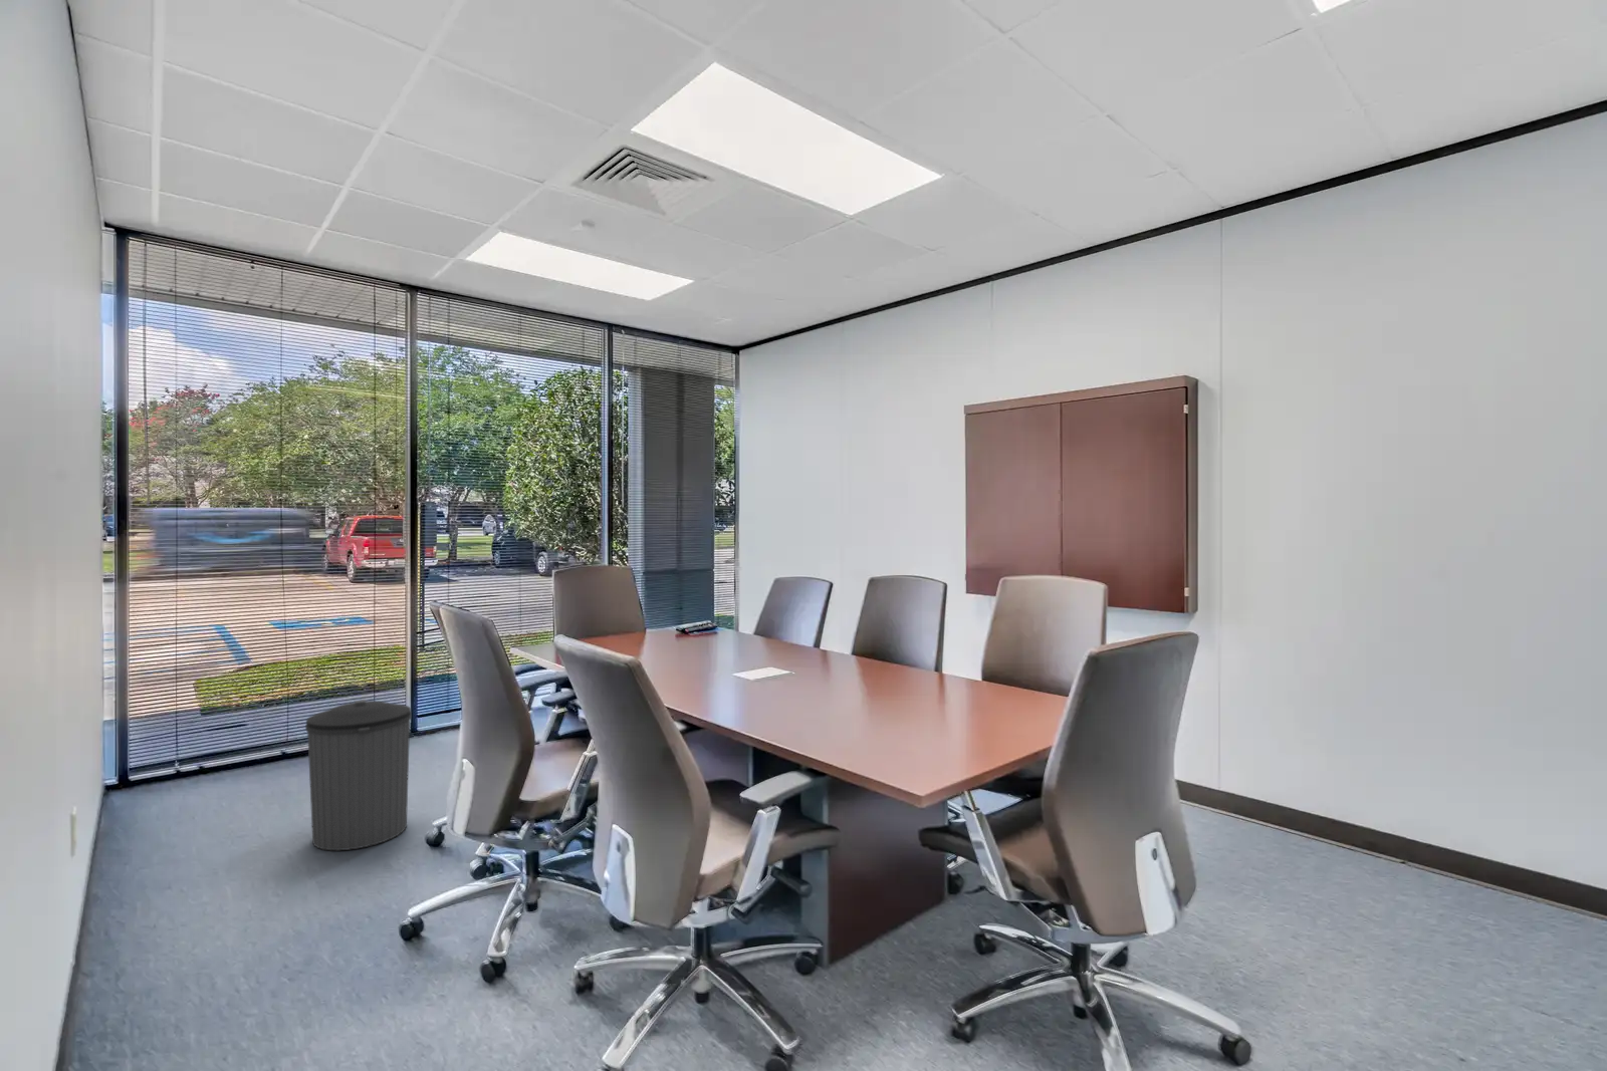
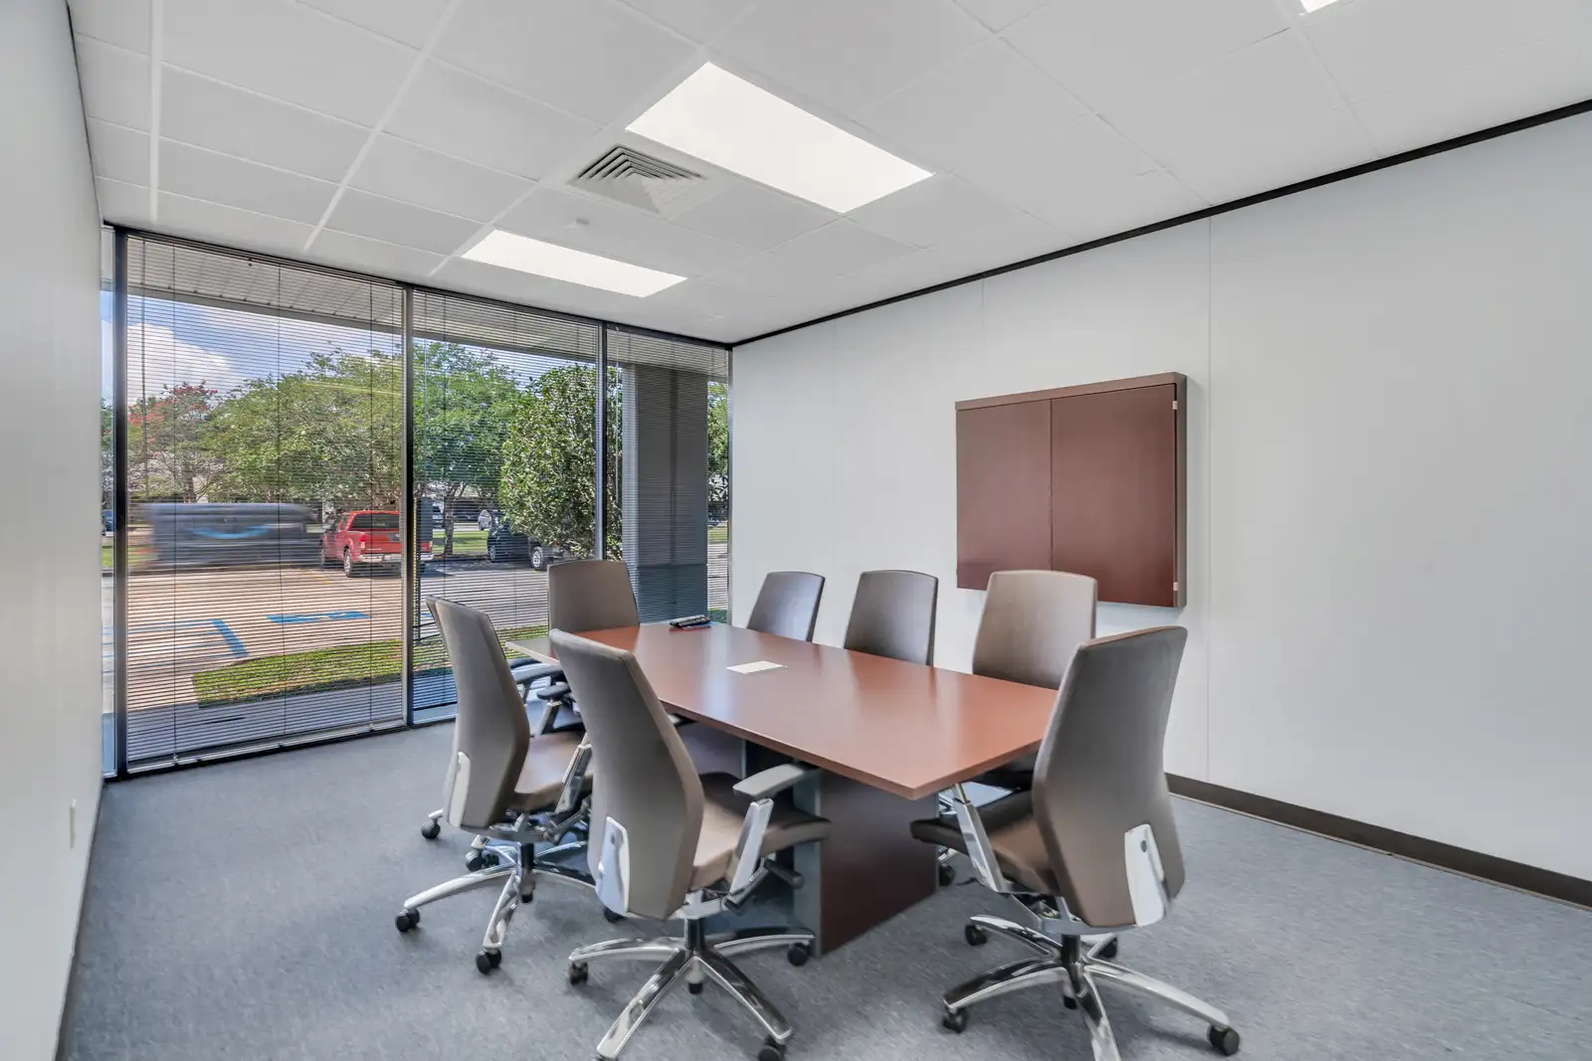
- trash can [305,698,413,851]
